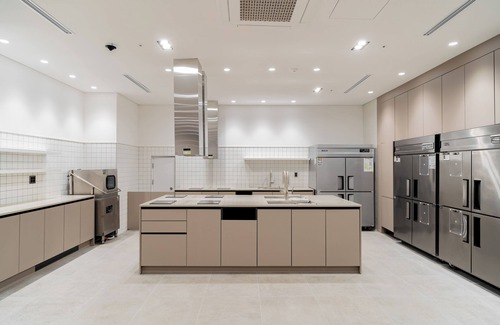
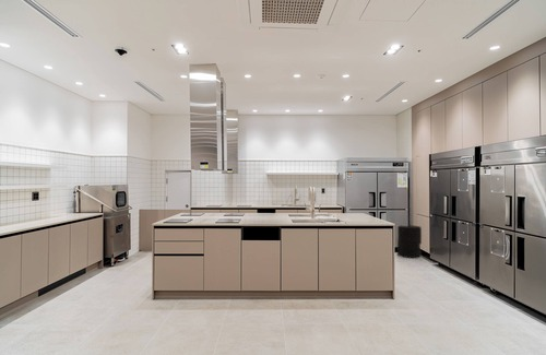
+ trash can [396,224,423,259]
